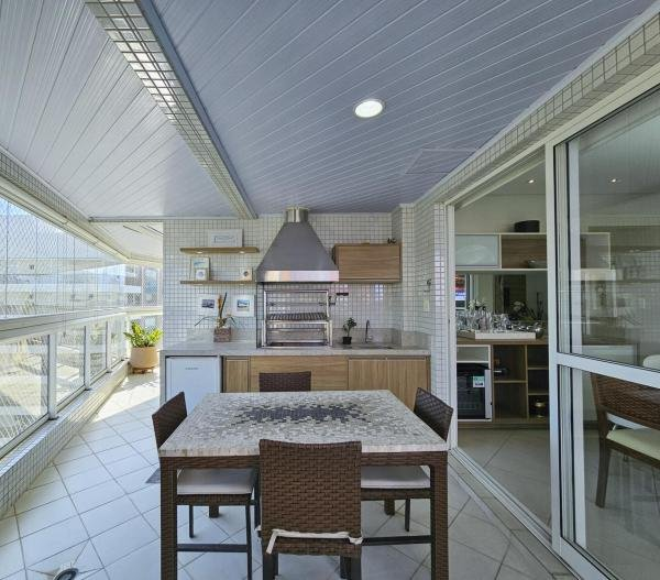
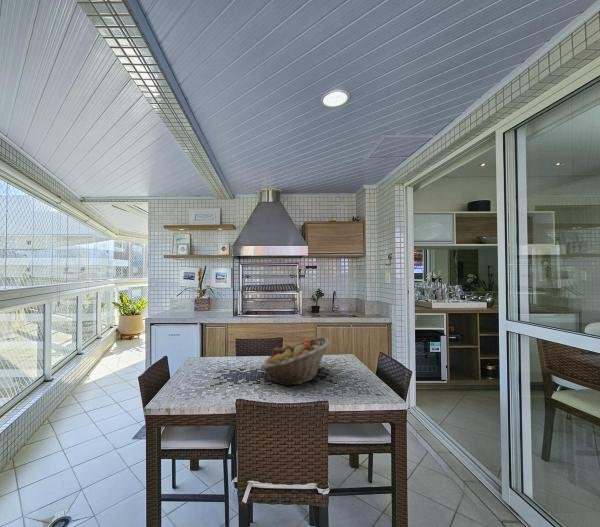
+ fruit basket [260,336,331,387]
